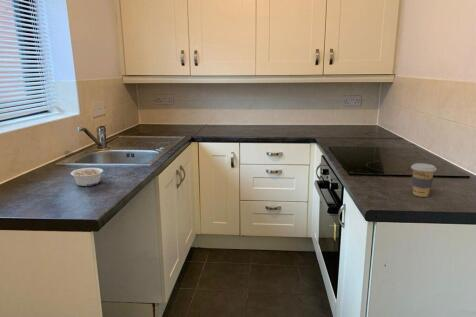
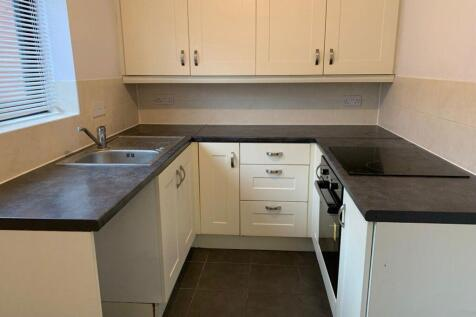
- coffee cup [410,162,438,198]
- legume [70,167,104,187]
